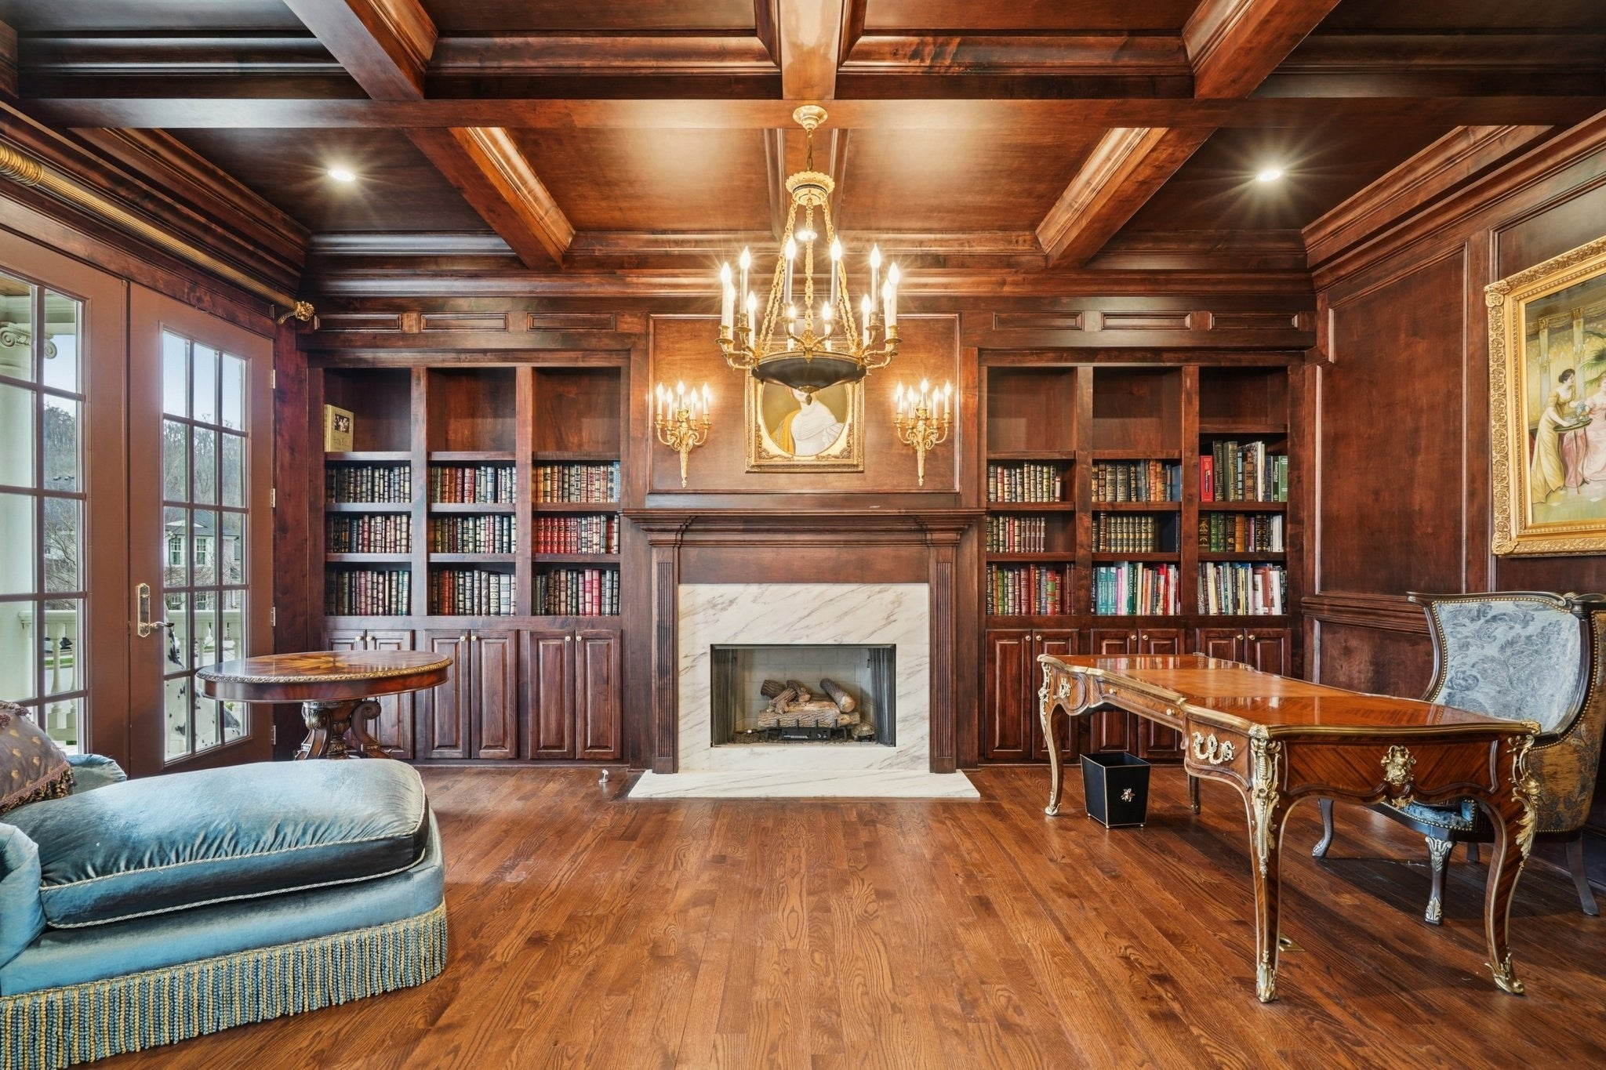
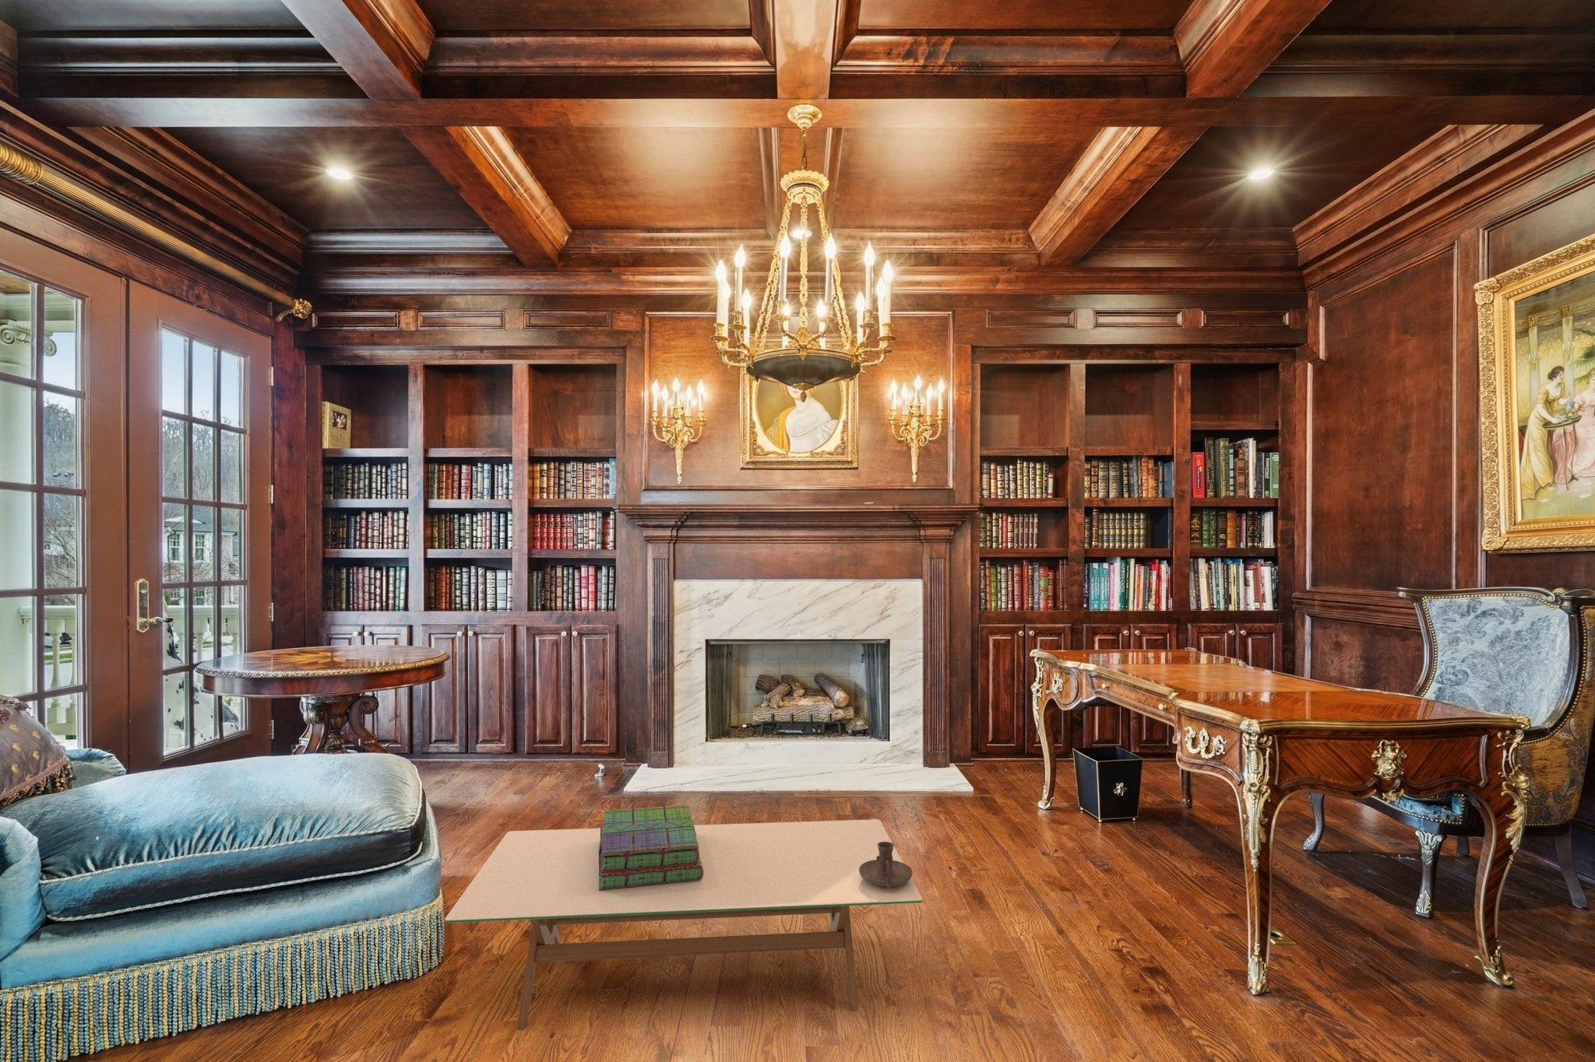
+ candle holder [859,842,913,889]
+ coffee table [444,819,924,1031]
+ stack of books [599,805,703,890]
